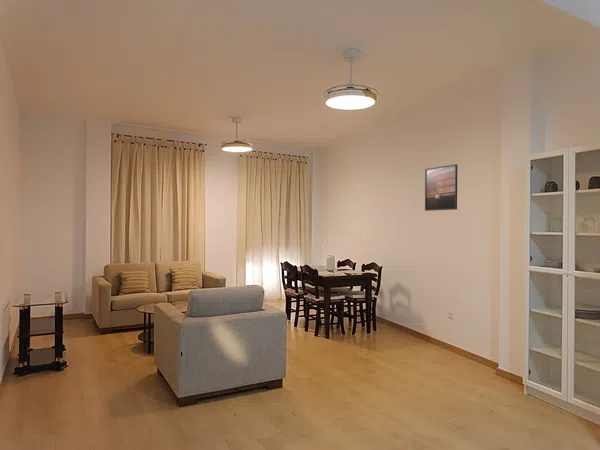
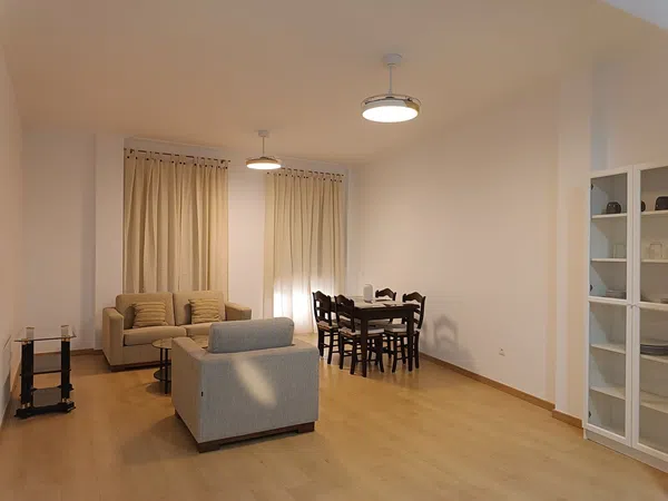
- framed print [424,163,458,212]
